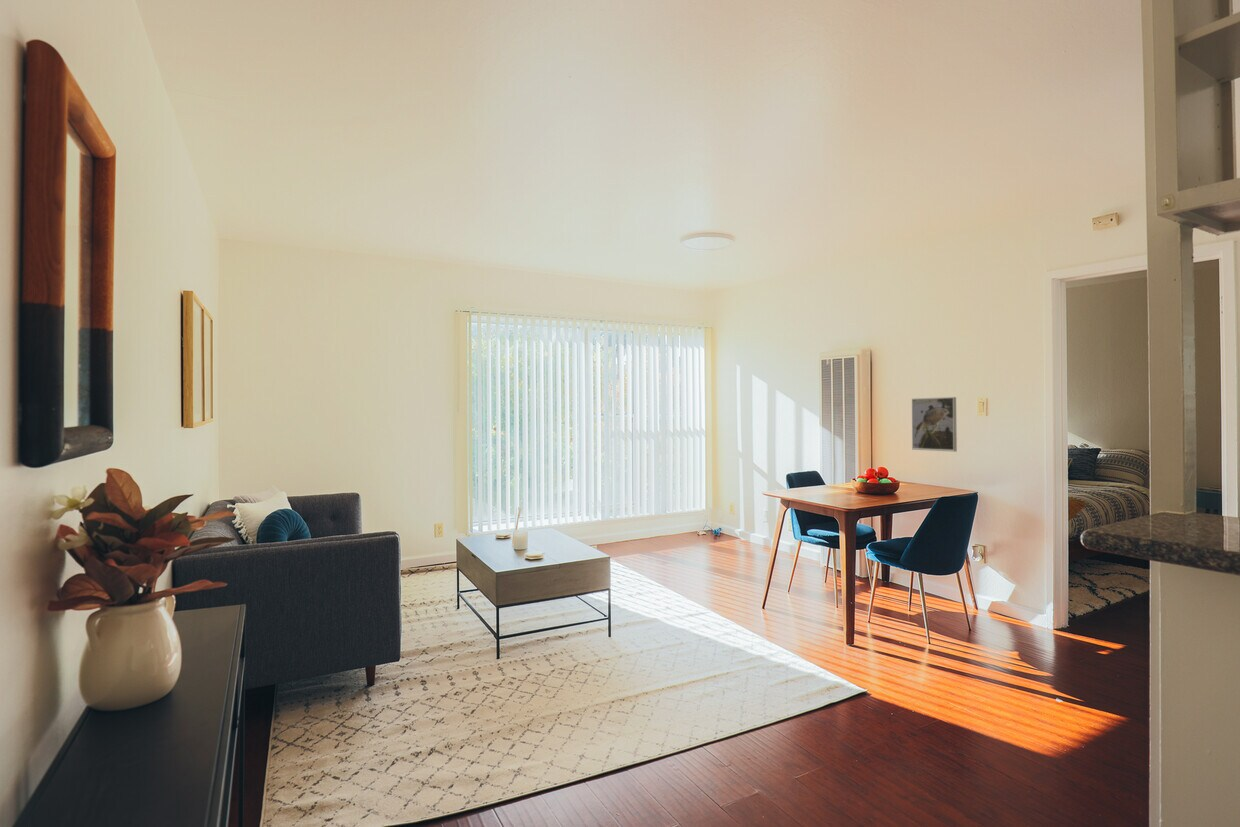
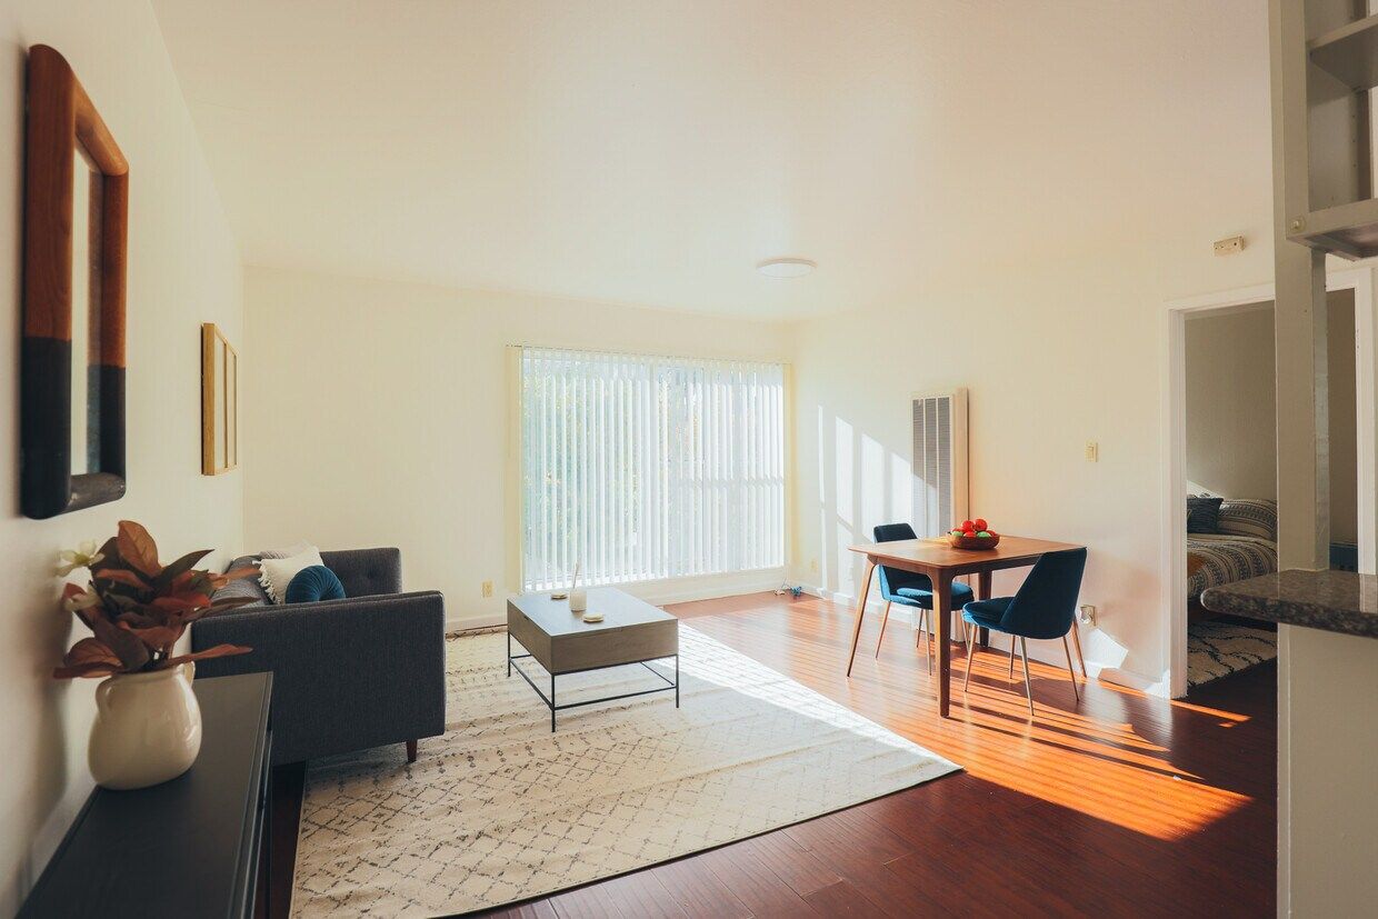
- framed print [911,396,958,453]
